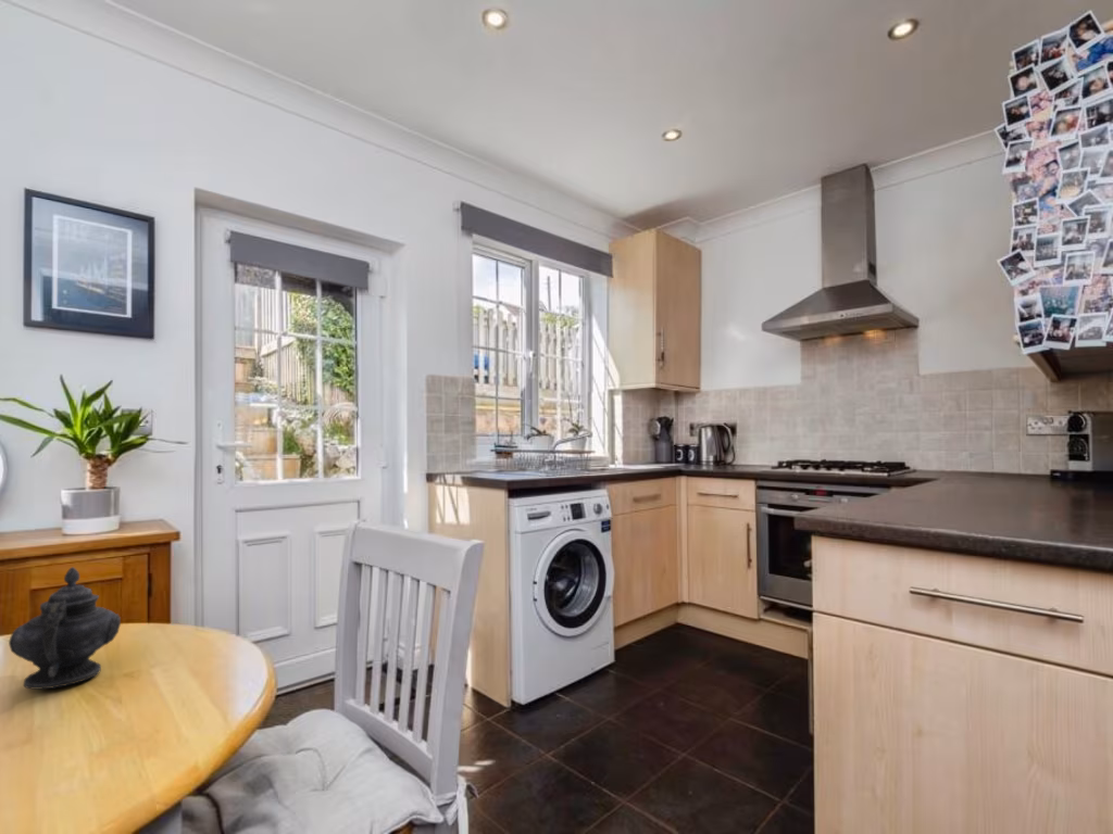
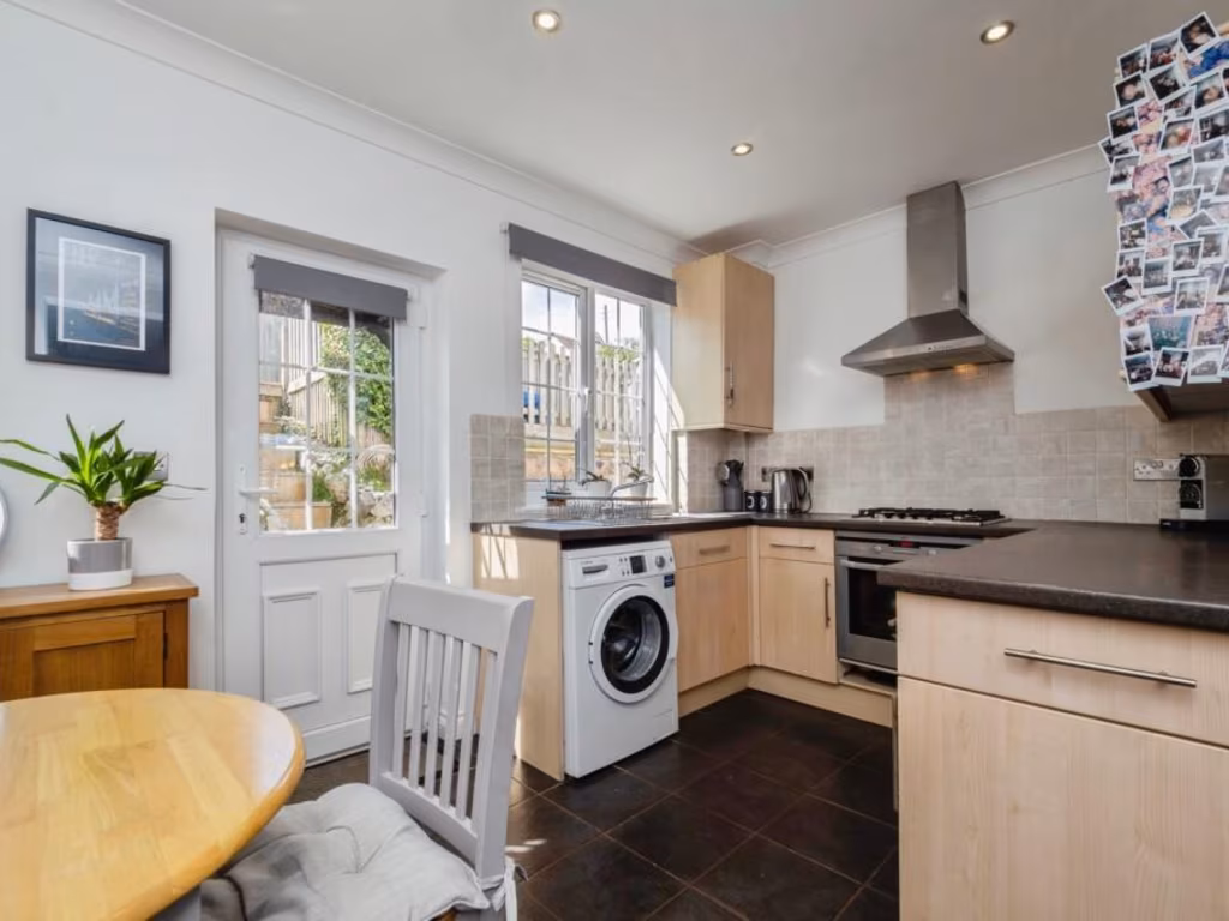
- teapot [8,566,122,691]
